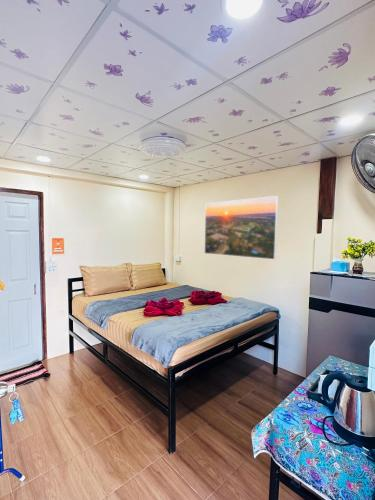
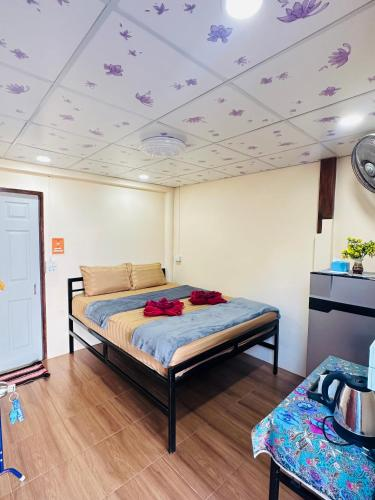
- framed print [203,195,279,261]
